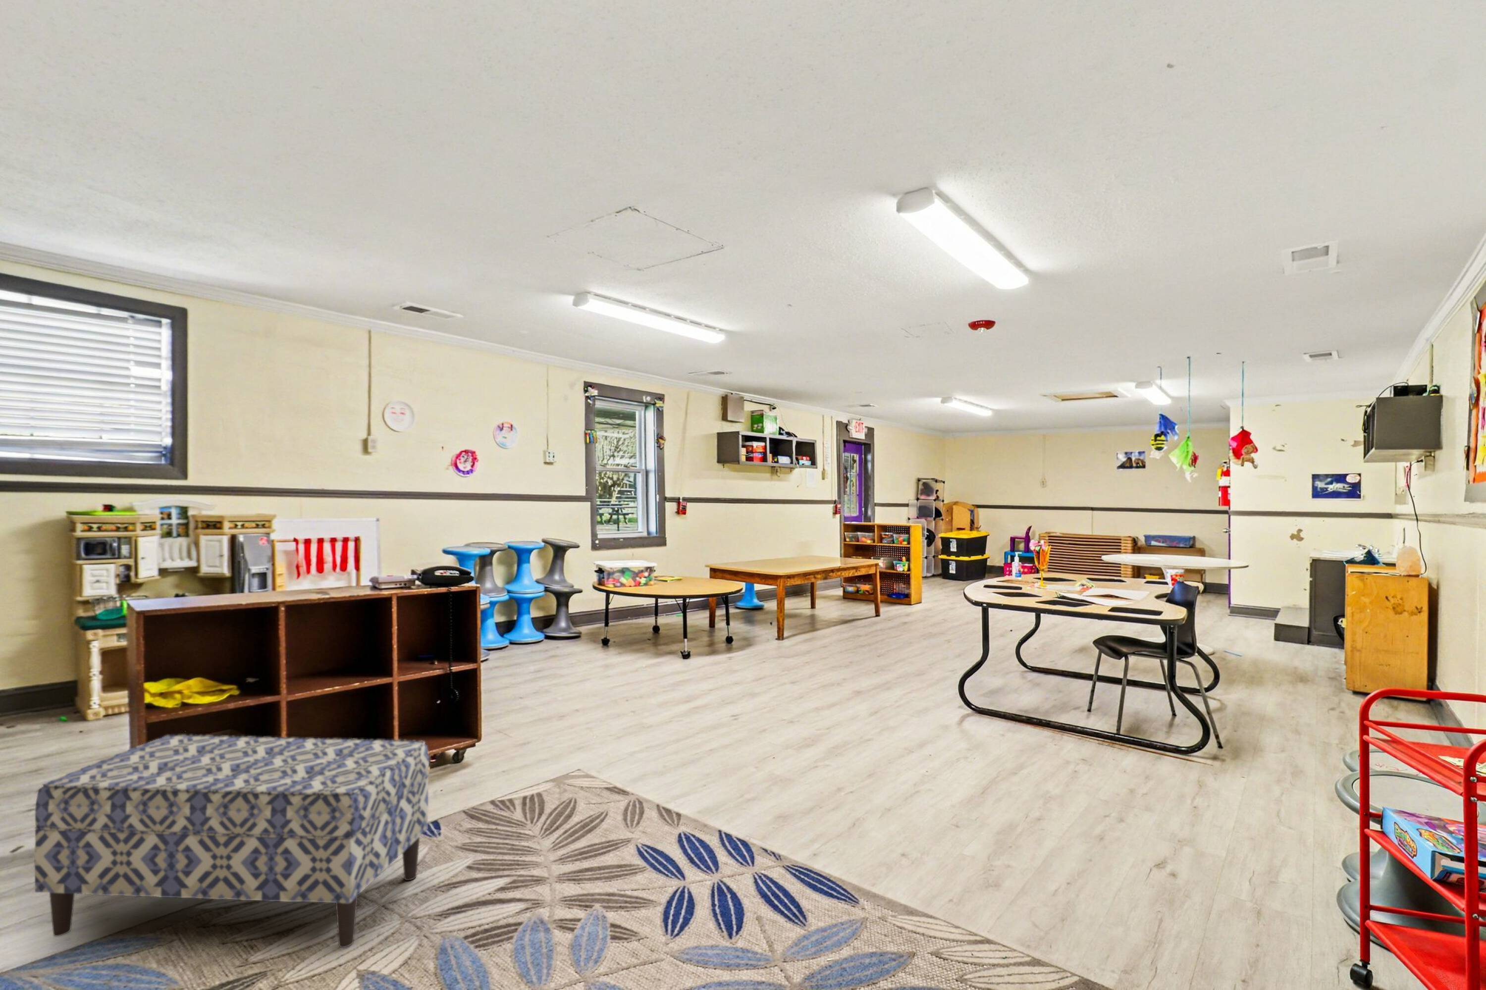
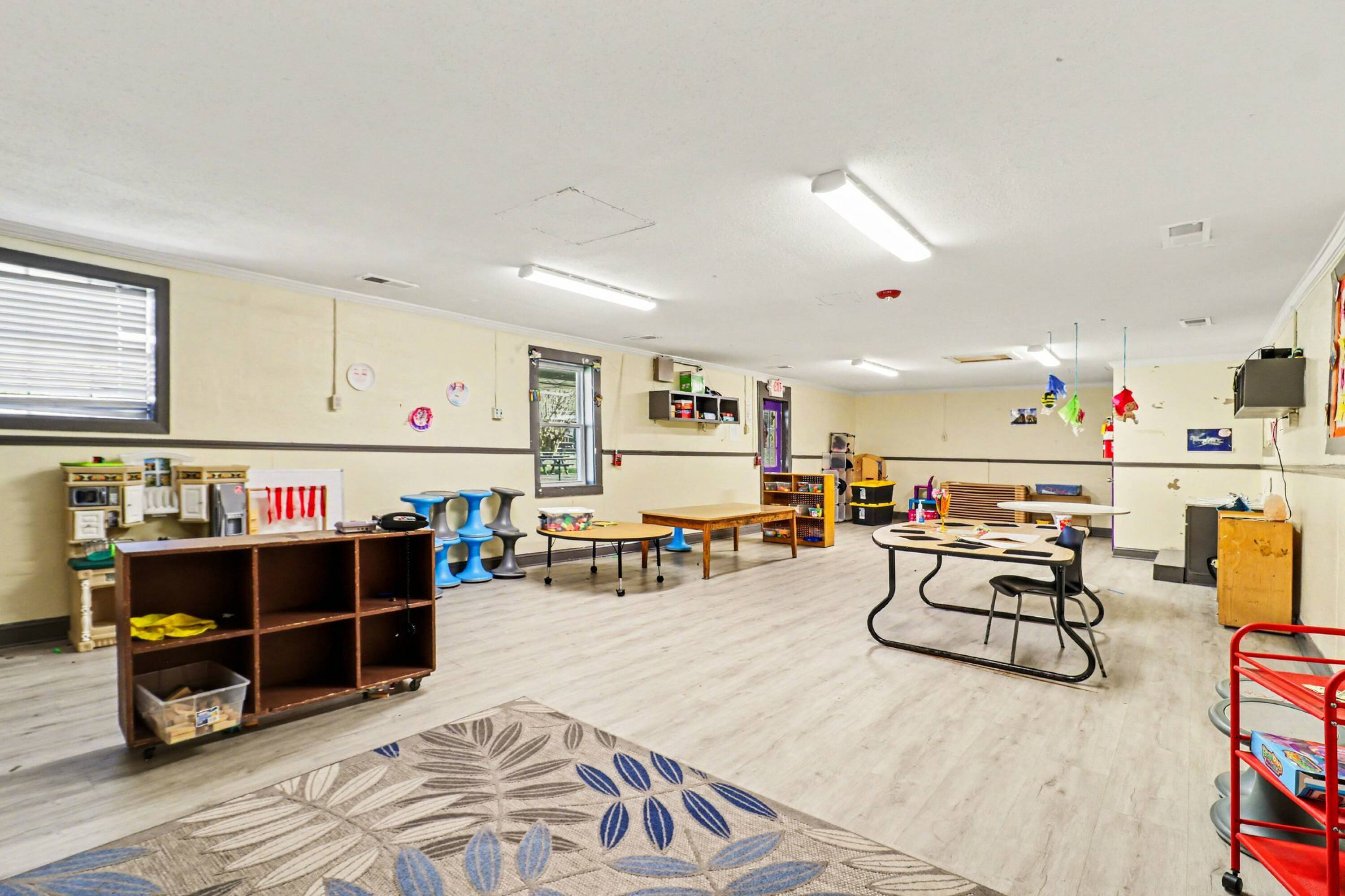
- bench [33,734,430,948]
